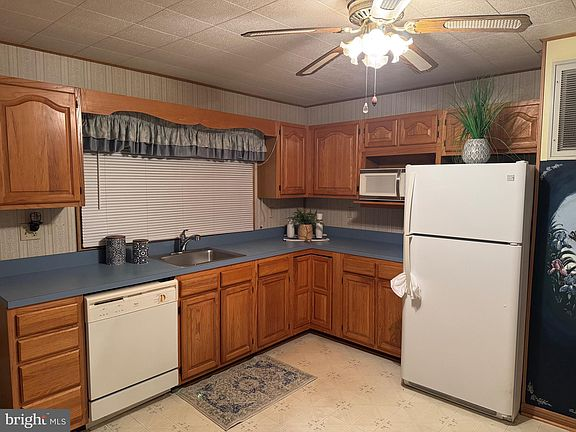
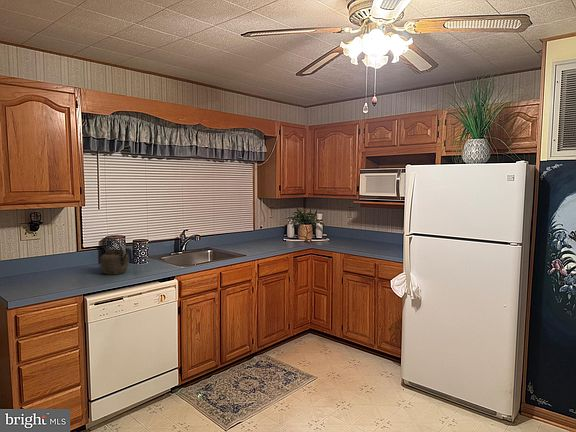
+ kettle [99,236,130,276]
